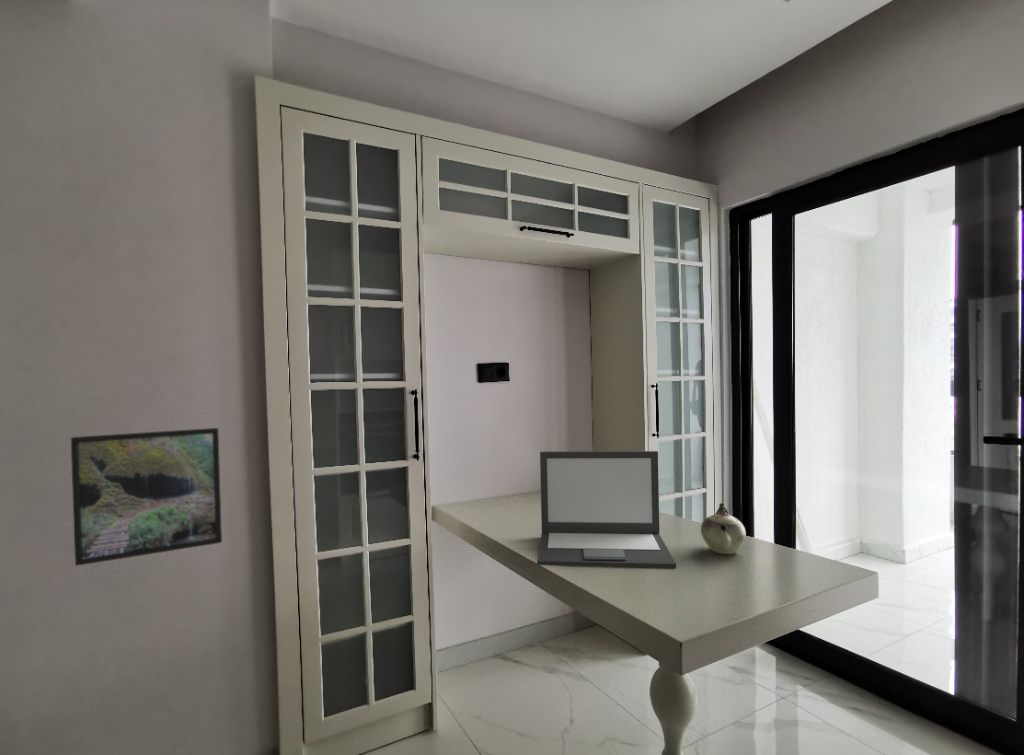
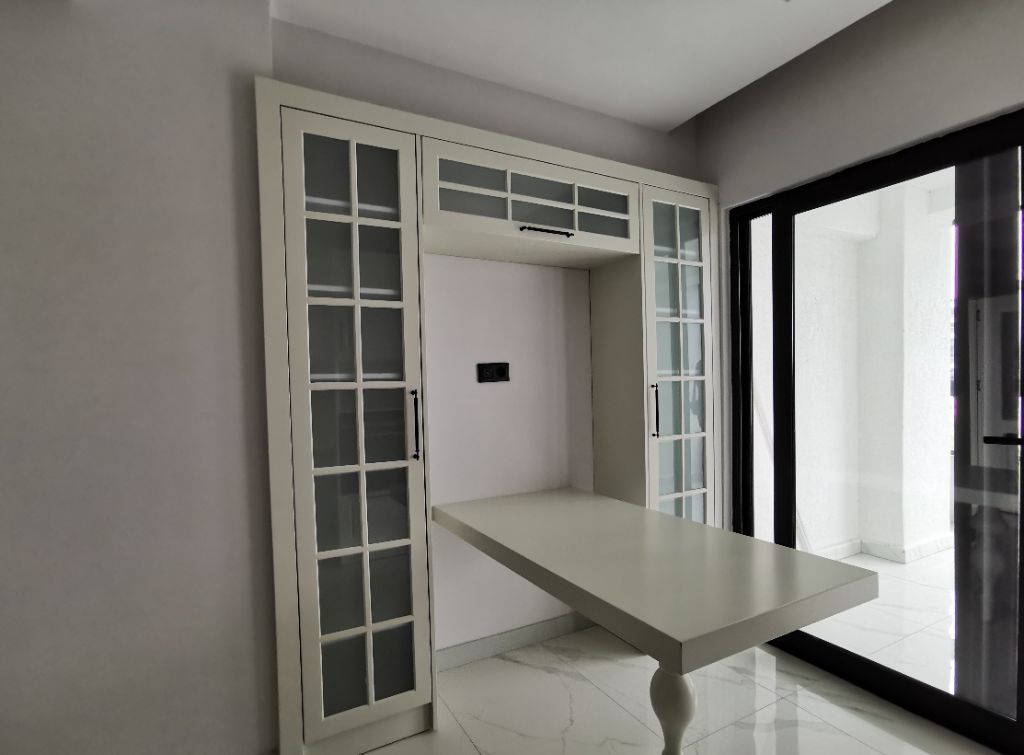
- laptop [536,450,677,569]
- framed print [70,427,223,567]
- teapot [700,502,747,555]
